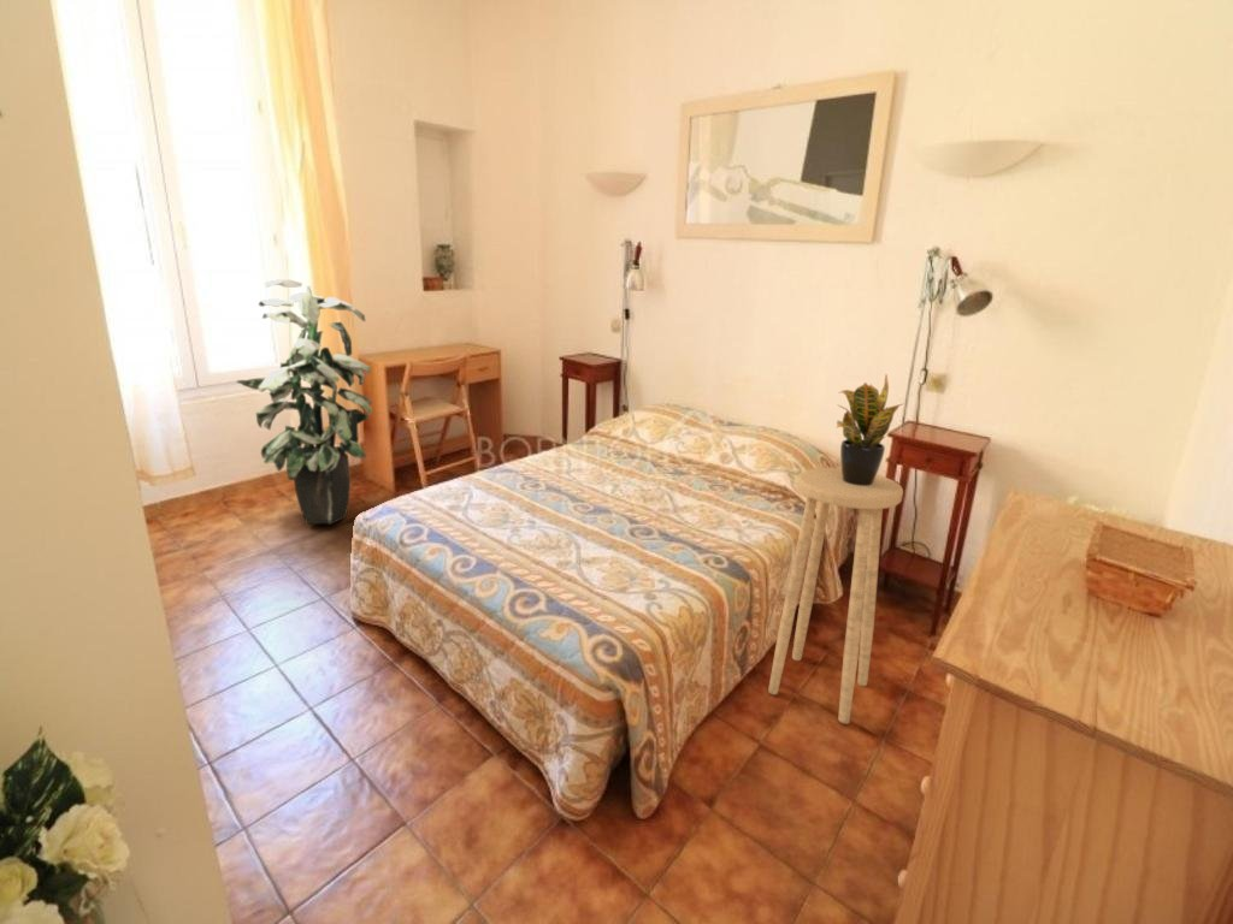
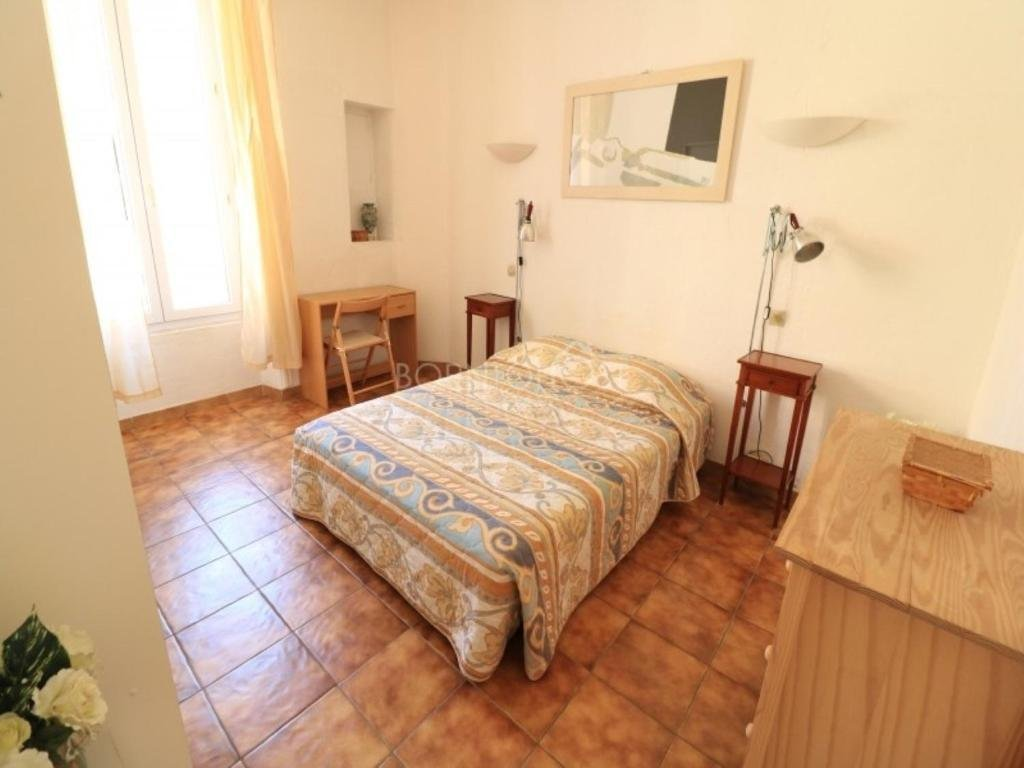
- potted plant [836,374,905,486]
- stool [767,467,904,725]
- indoor plant [235,278,373,525]
